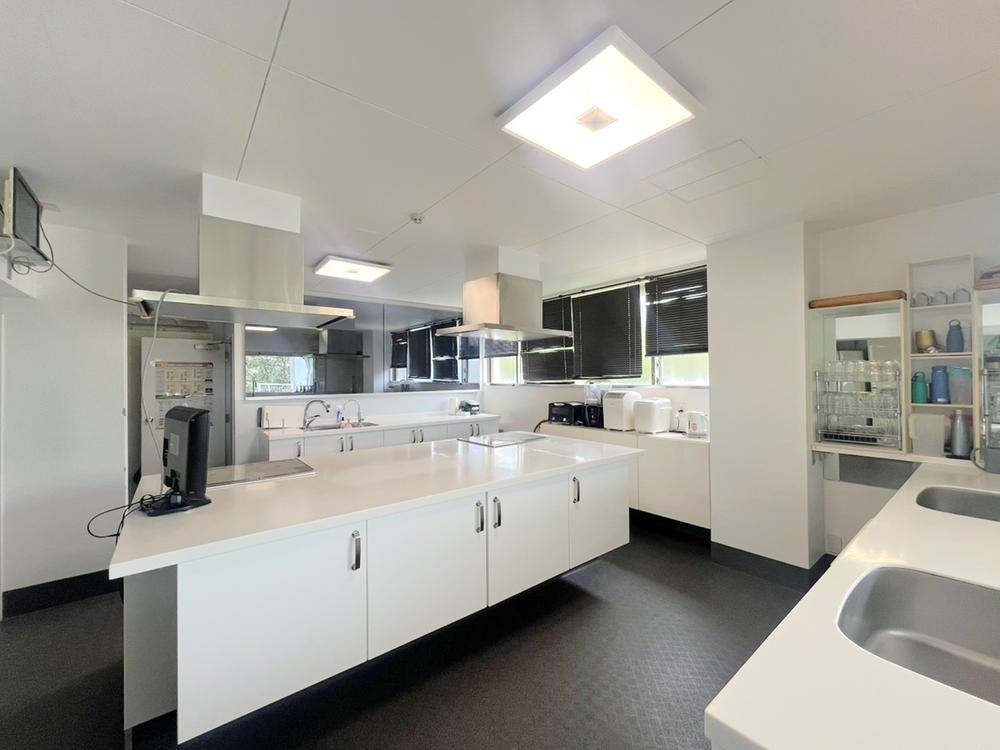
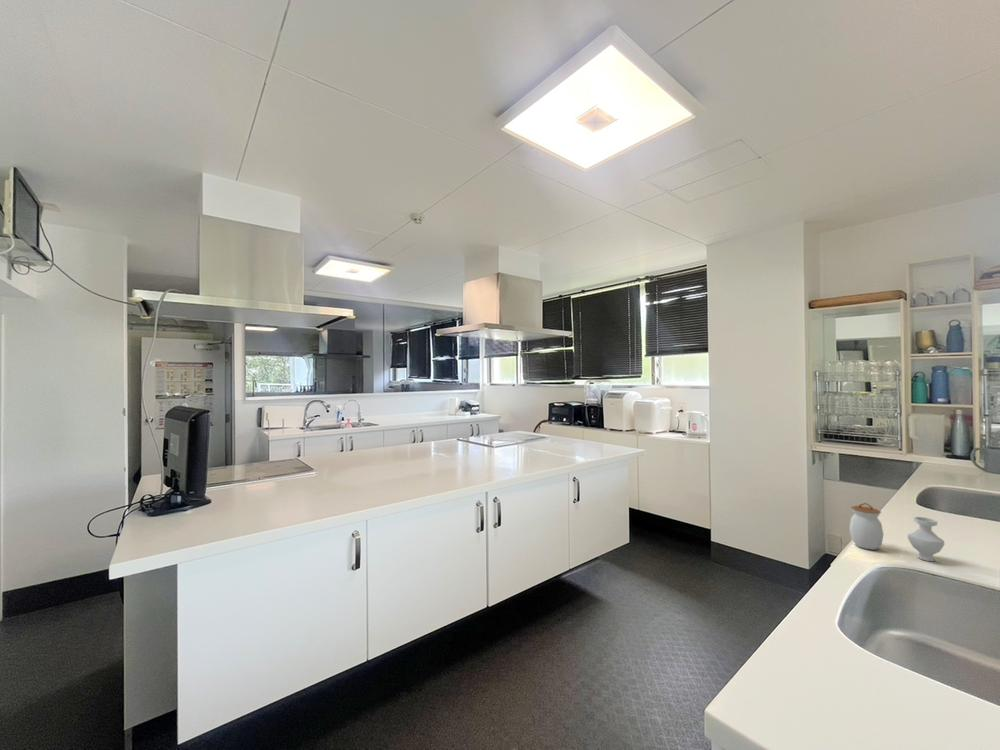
+ jar [848,502,946,562]
